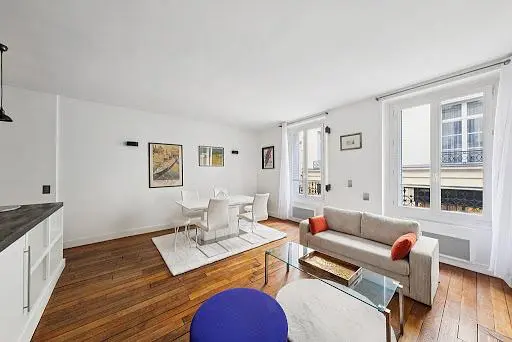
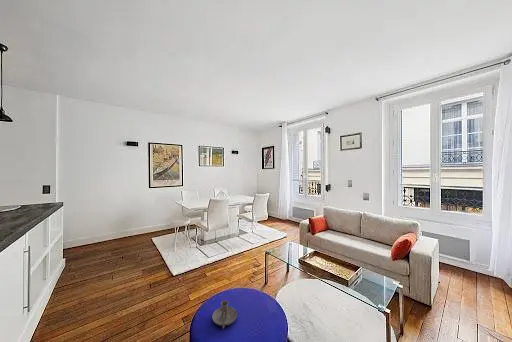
+ candle holder [211,300,238,330]
